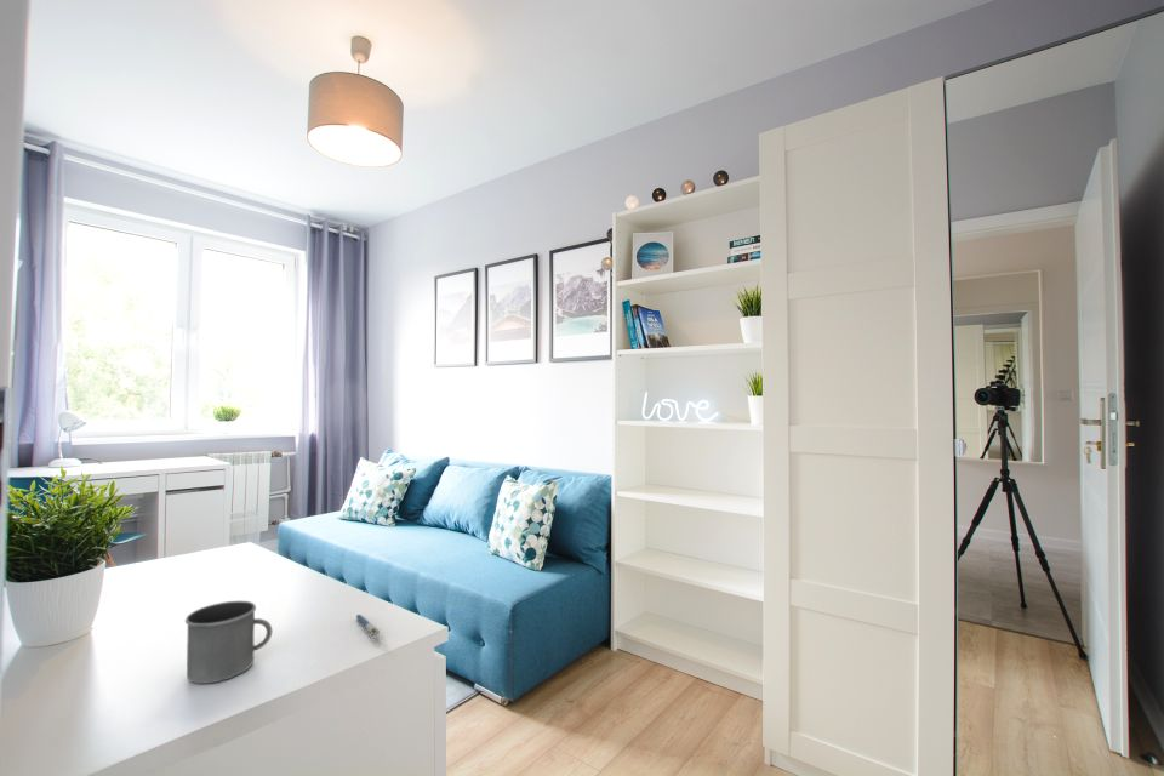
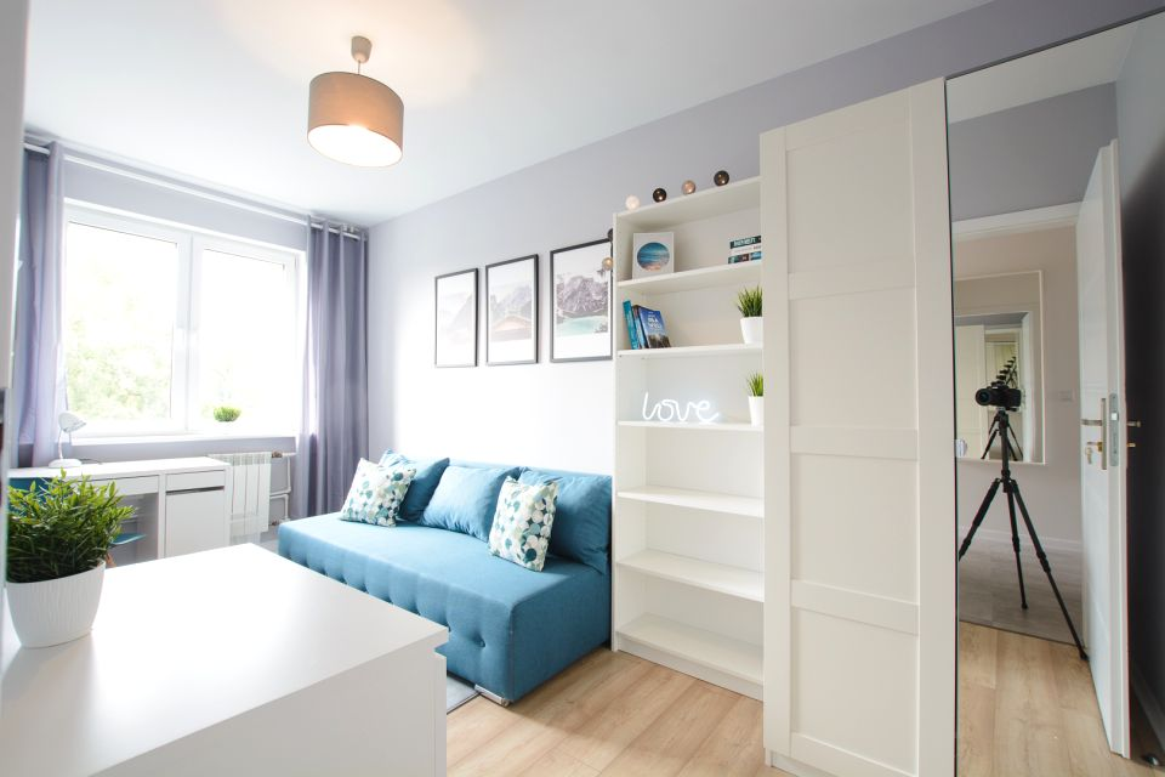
- mug [184,600,273,685]
- pen [355,614,381,638]
